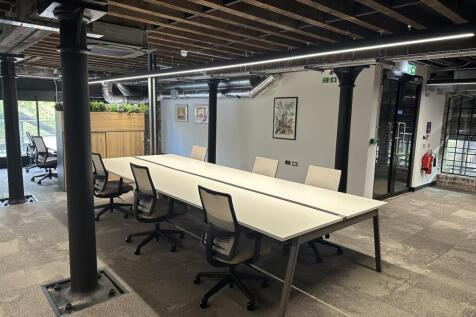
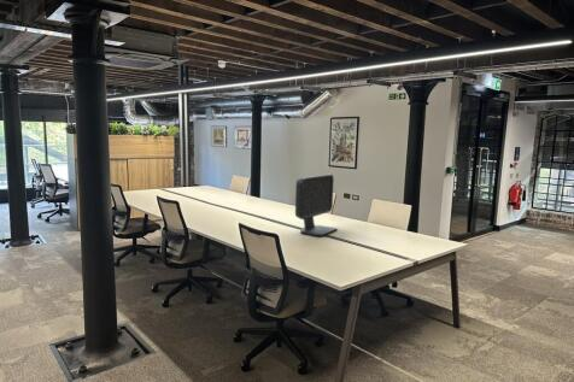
+ monitor [294,174,339,237]
